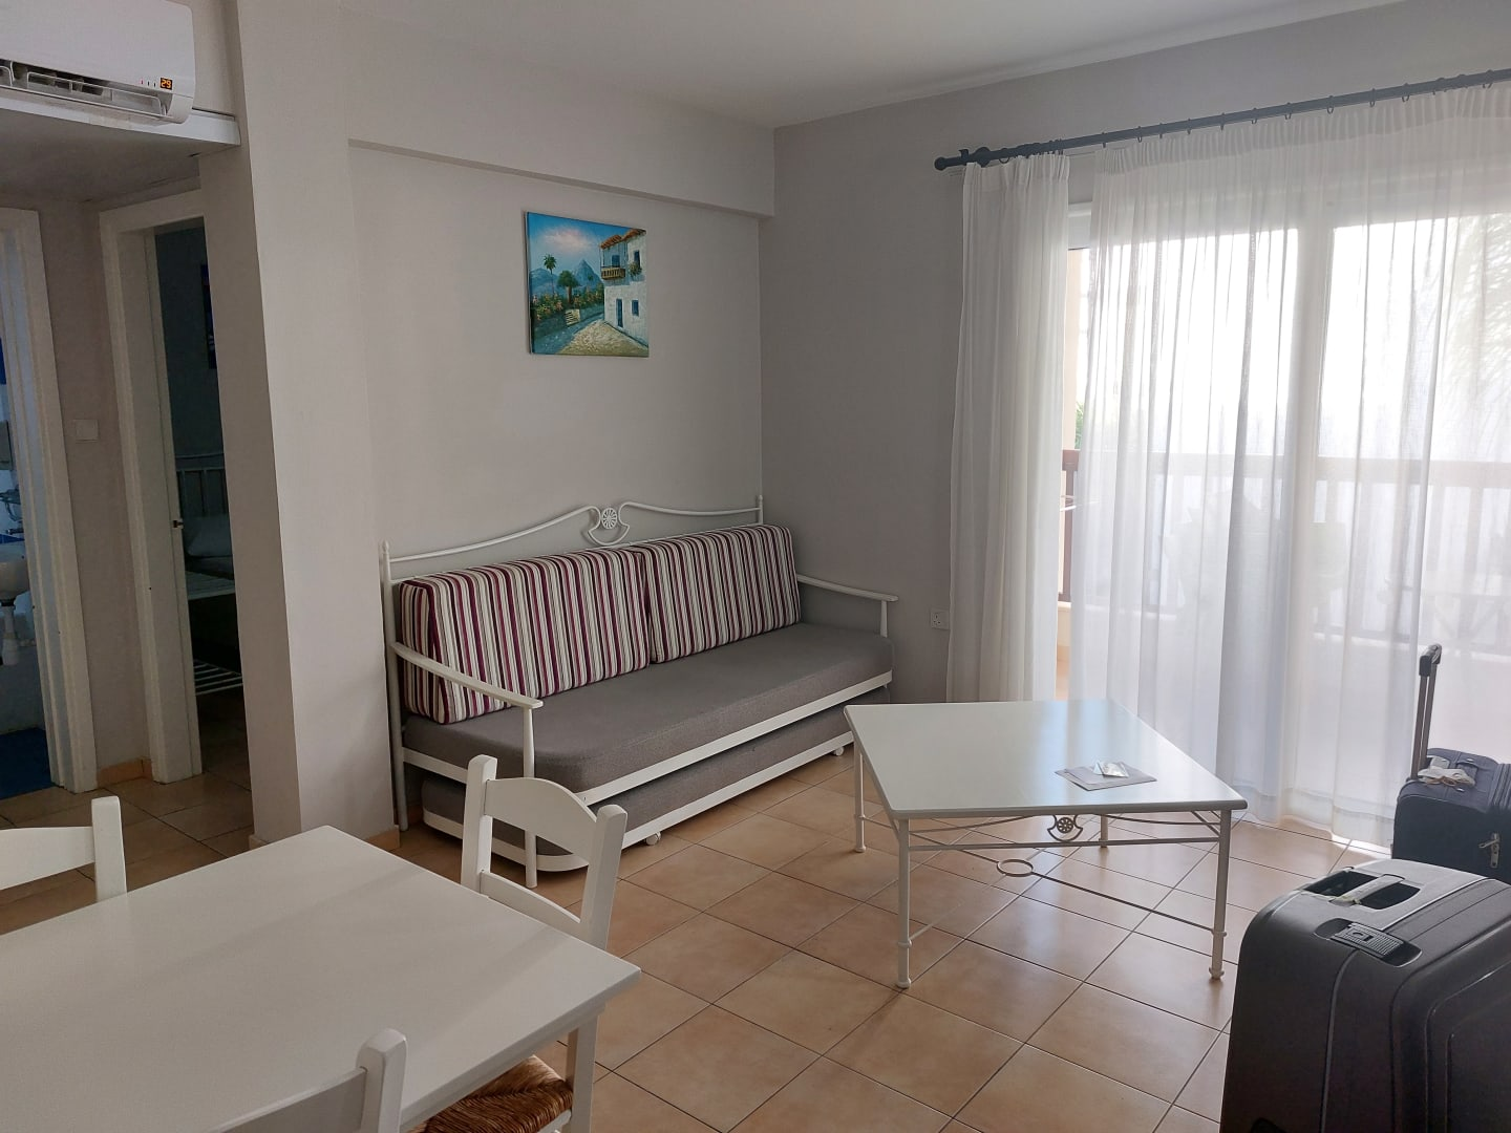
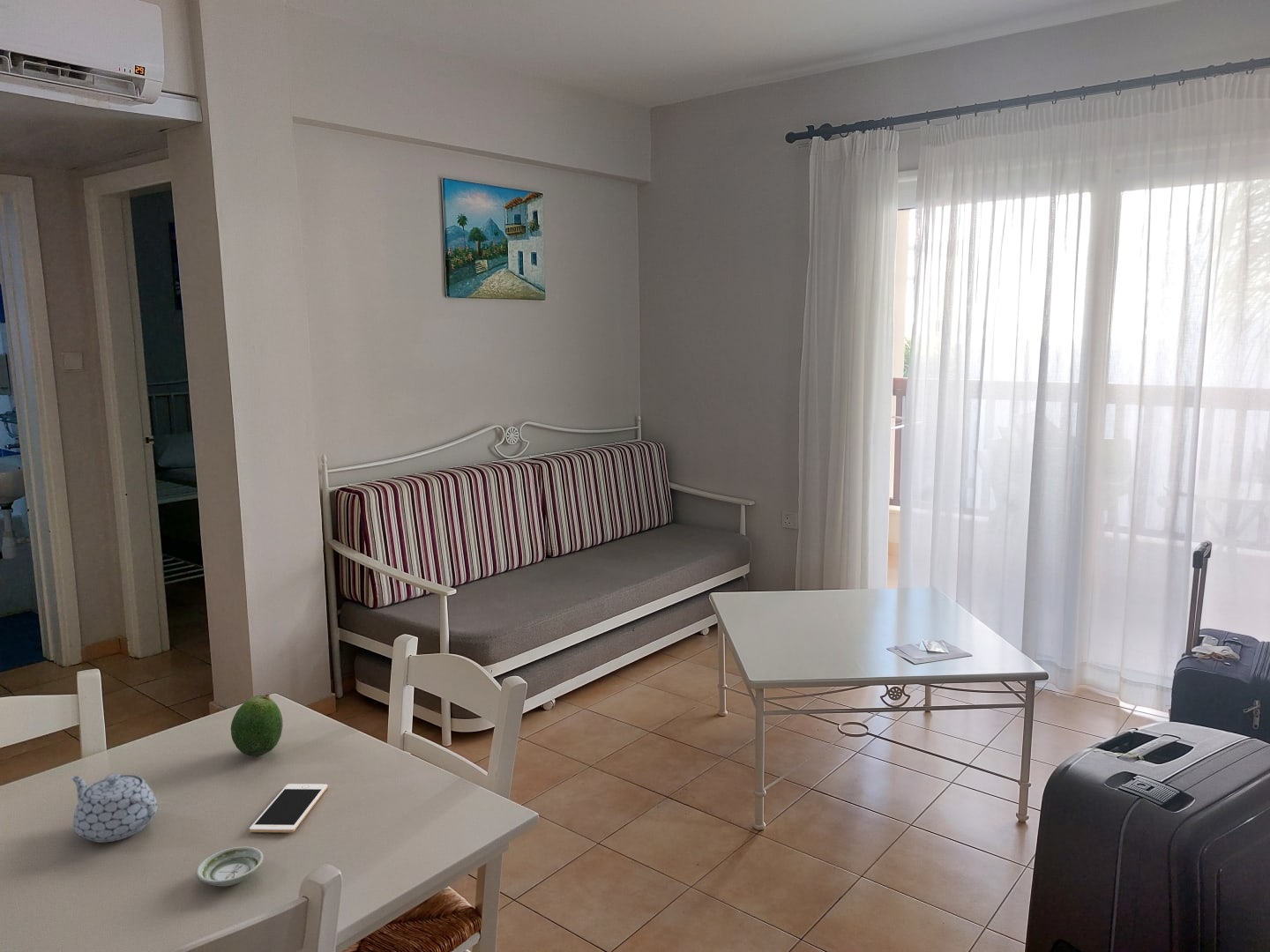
+ cell phone [249,783,328,833]
+ teapot [70,773,158,844]
+ fruit [230,693,284,757]
+ saucer [196,845,265,887]
